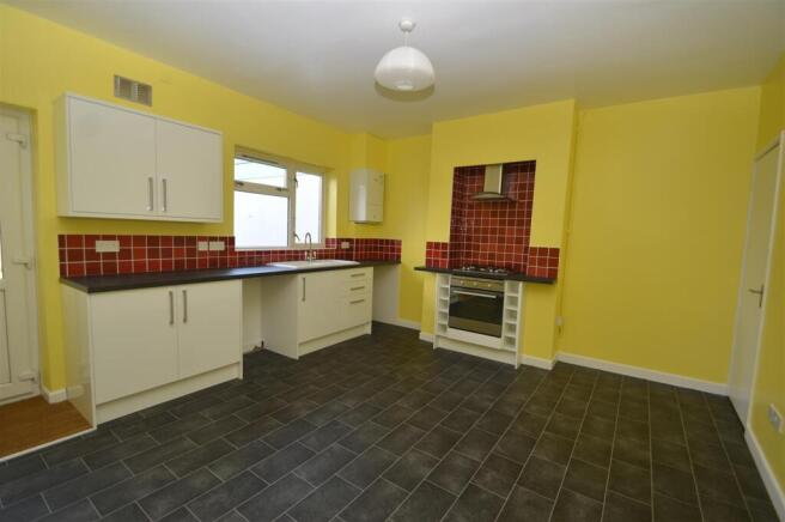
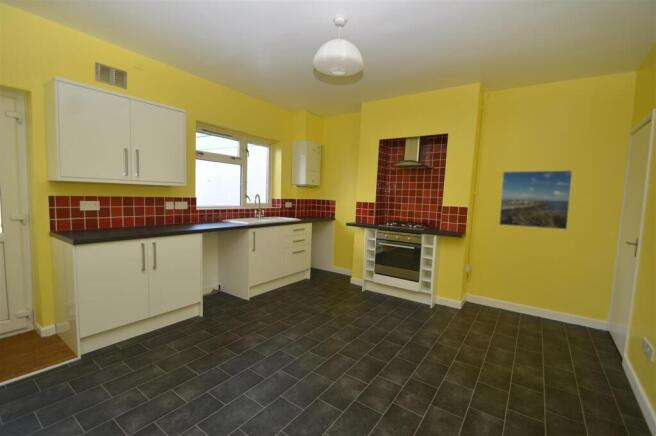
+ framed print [498,169,573,231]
